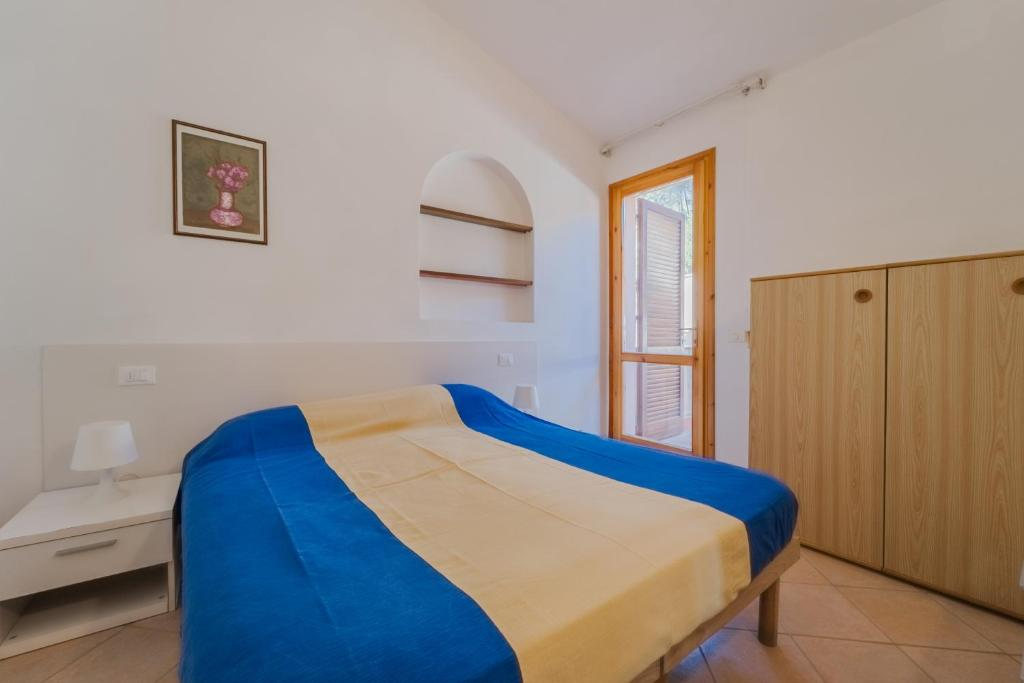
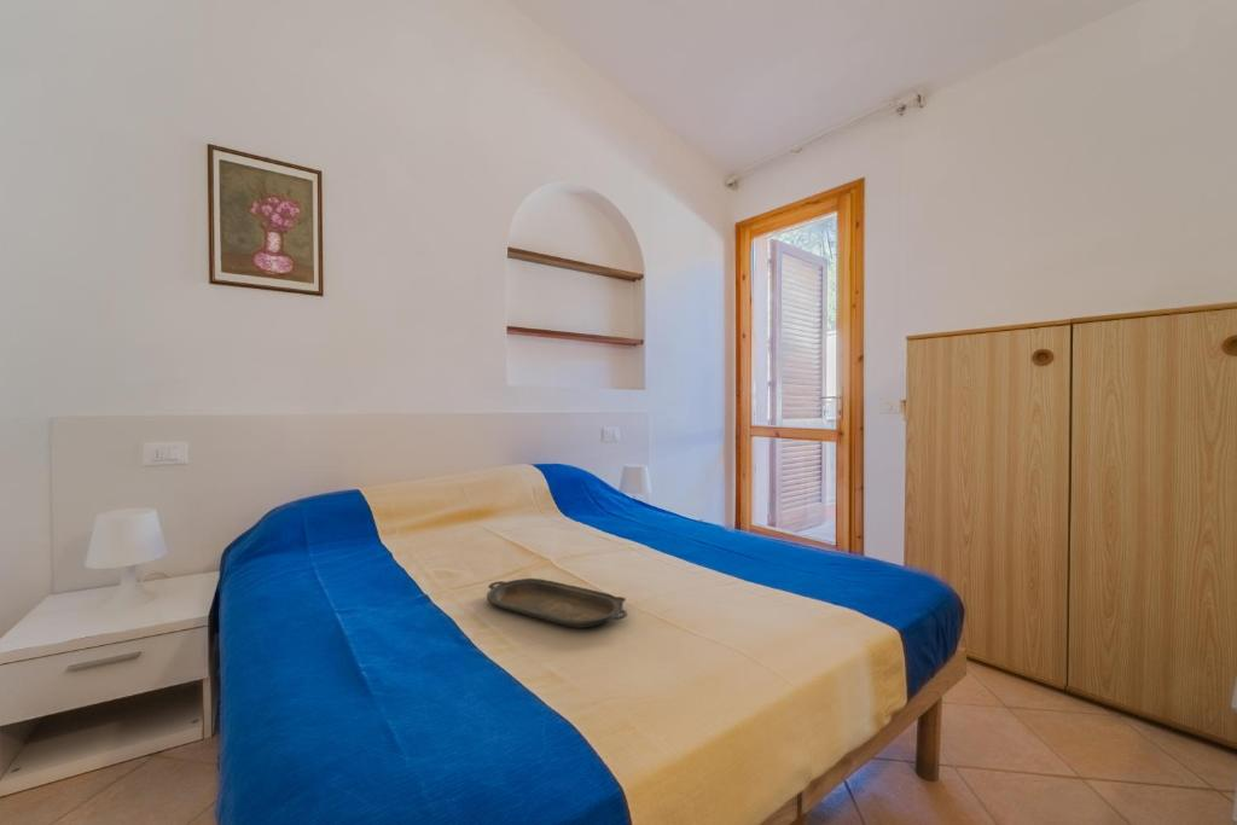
+ serving tray [486,577,628,629]
